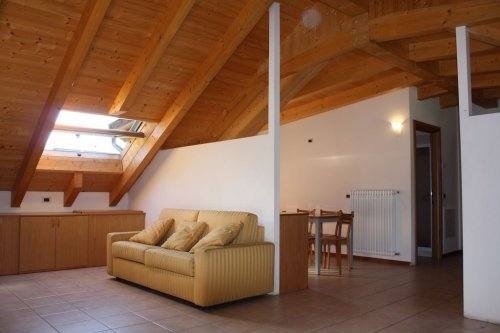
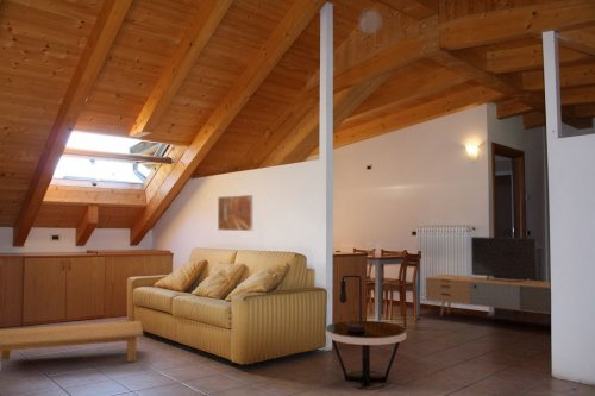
+ side table [325,320,407,391]
+ media console [425,235,552,318]
+ coffee table [0,320,144,363]
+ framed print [217,194,253,232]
+ table lamp [338,275,364,332]
